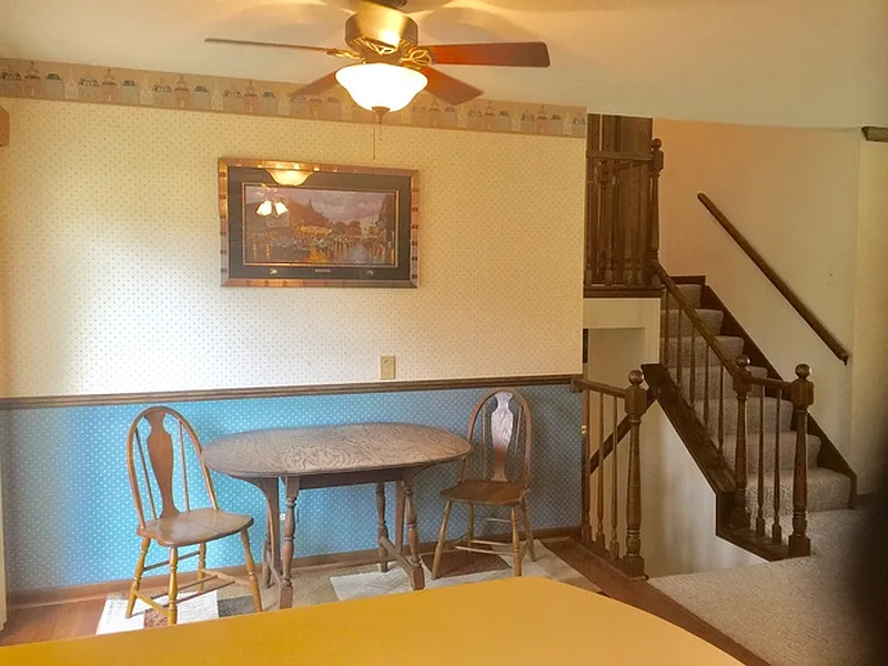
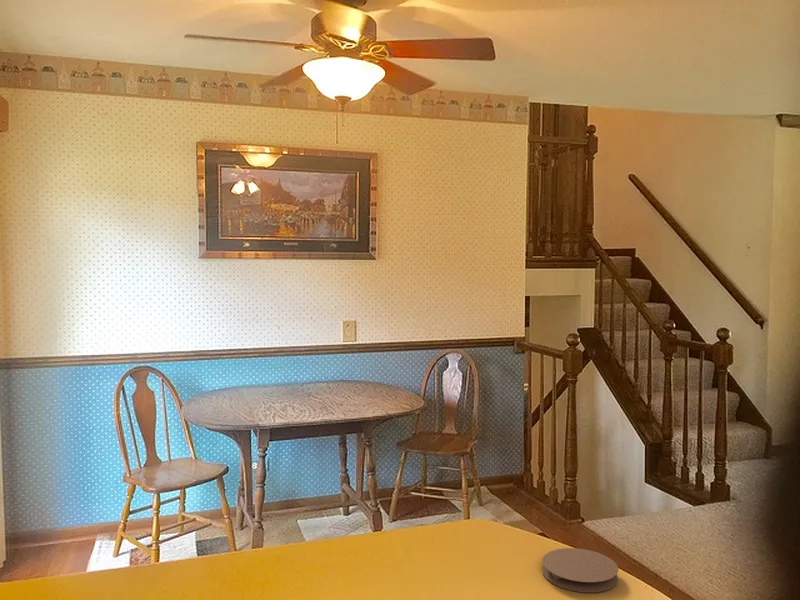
+ coaster [541,547,619,593]
